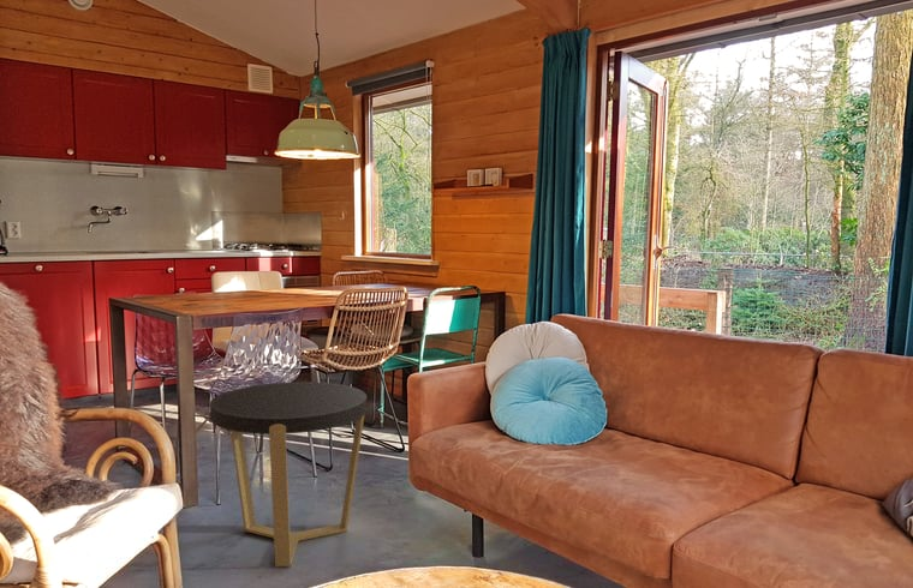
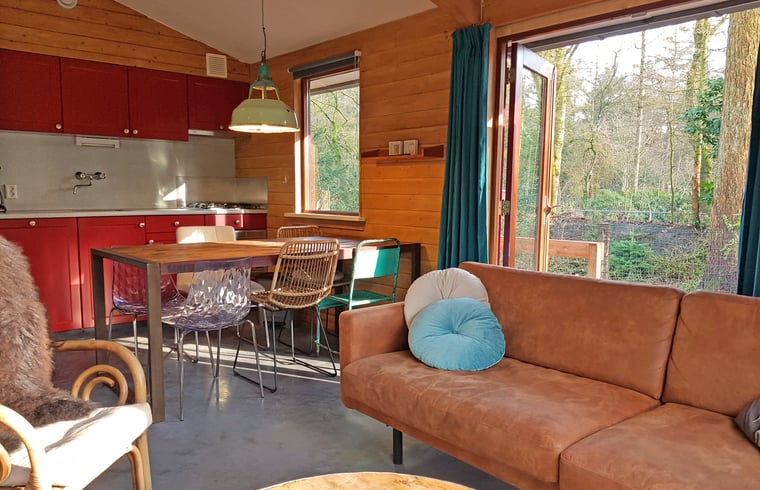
- side table [209,380,368,568]
